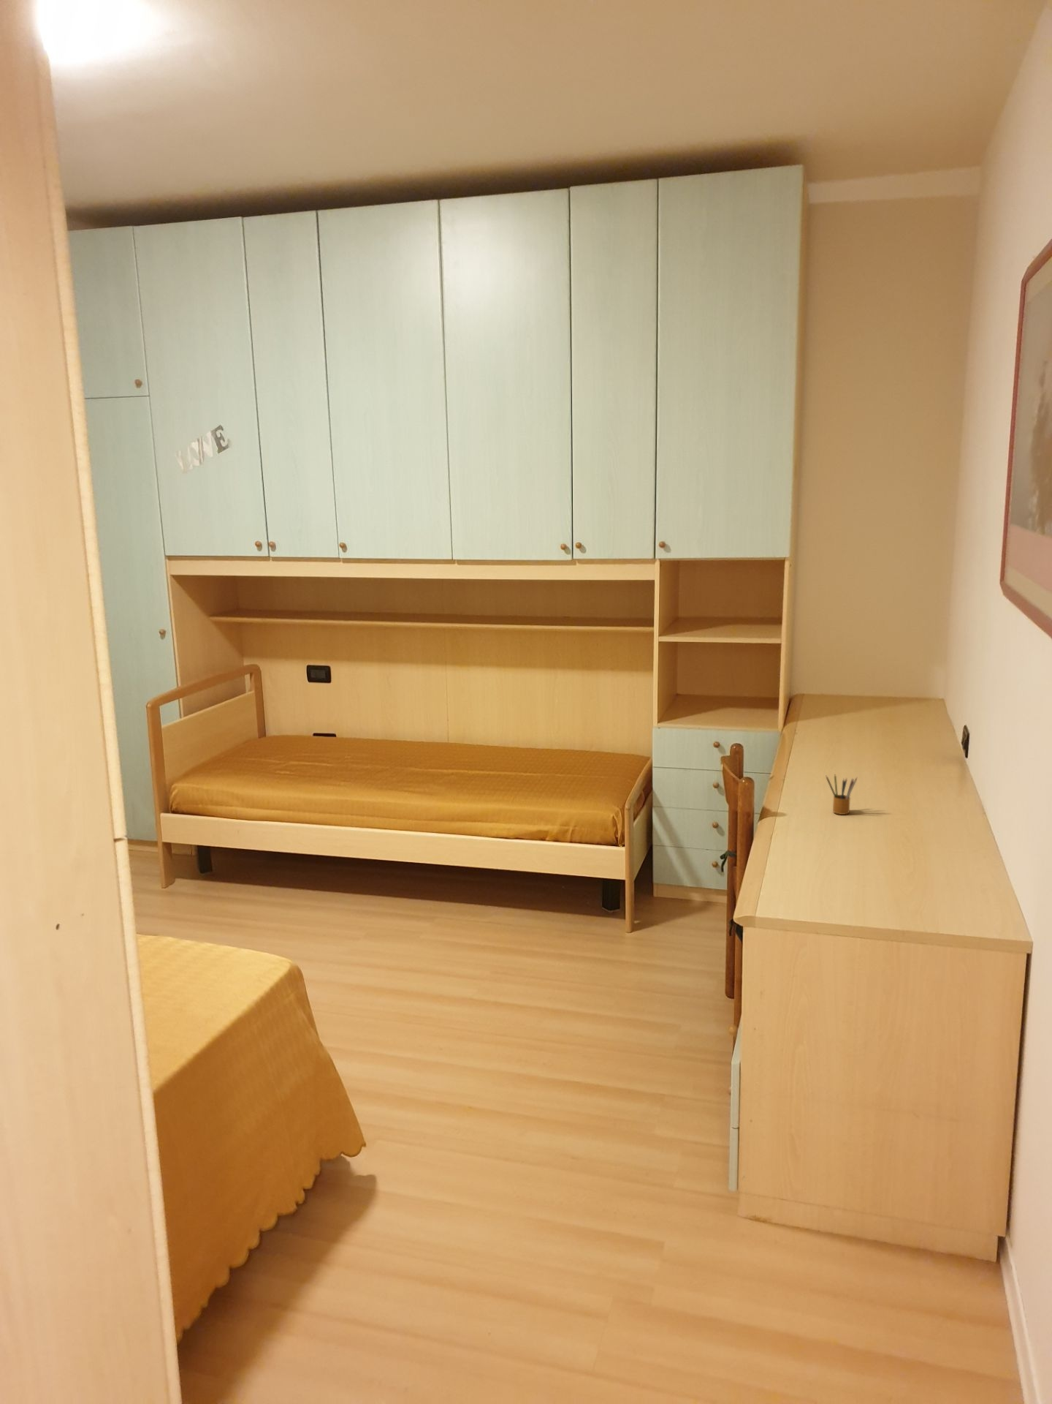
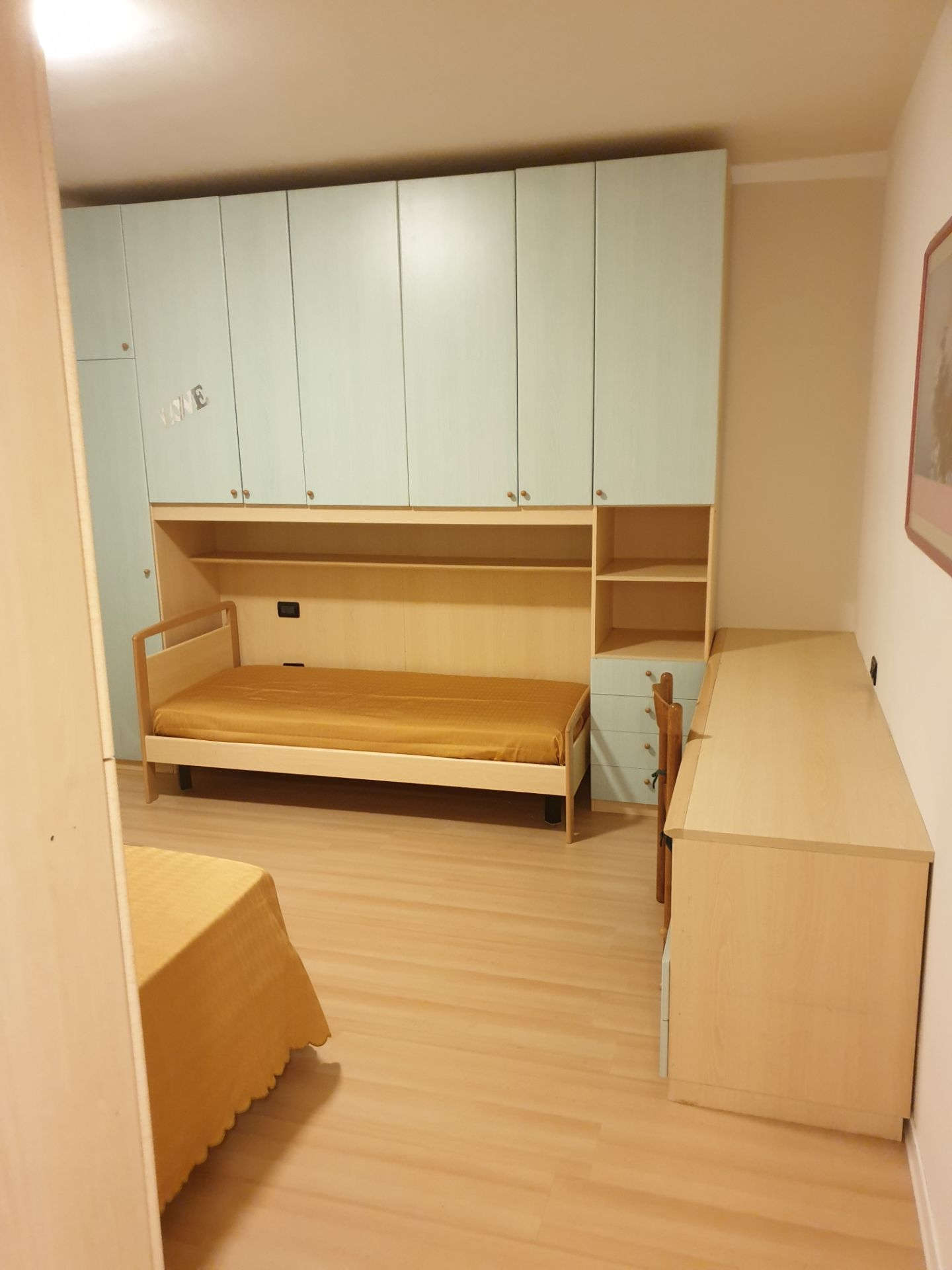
- pencil box [825,774,858,816]
